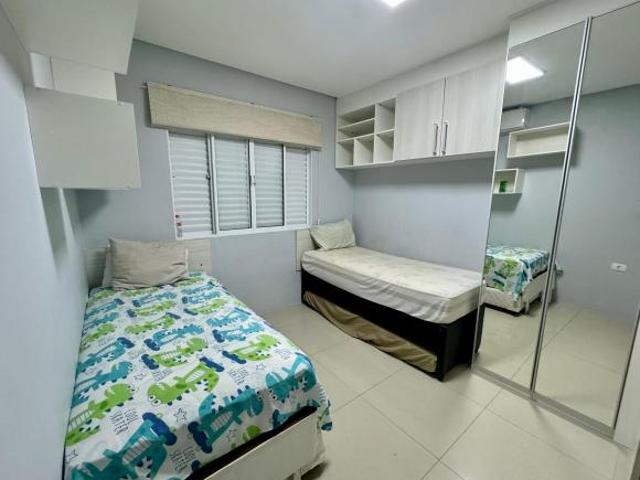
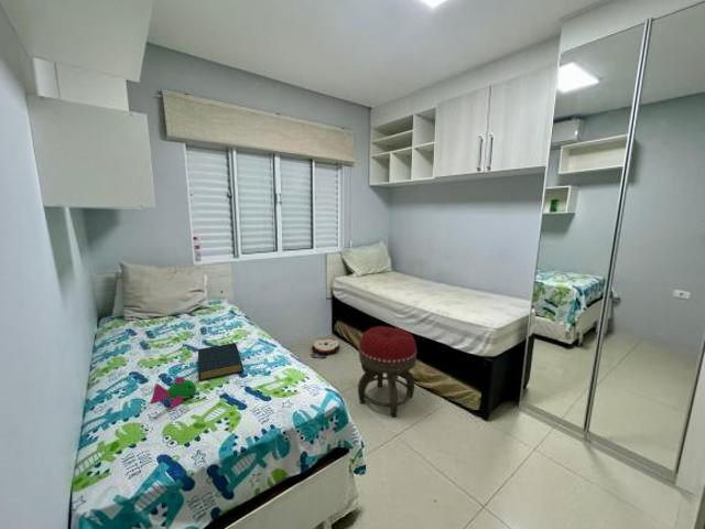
+ plush toy [310,337,340,359]
+ hardback book [197,342,245,381]
+ footstool [357,325,417,418]
+ toy dinosaur [149,376,197,410]
